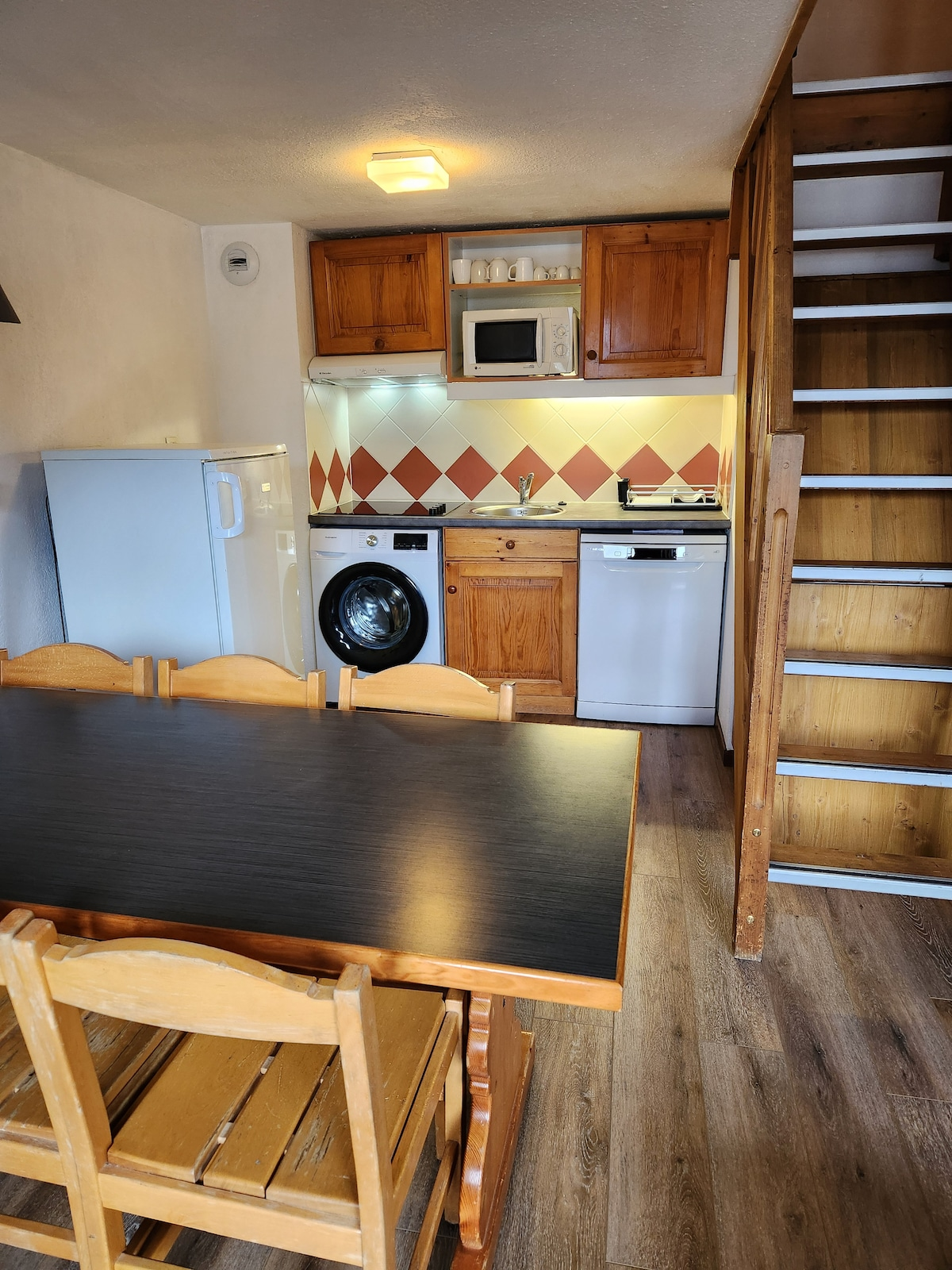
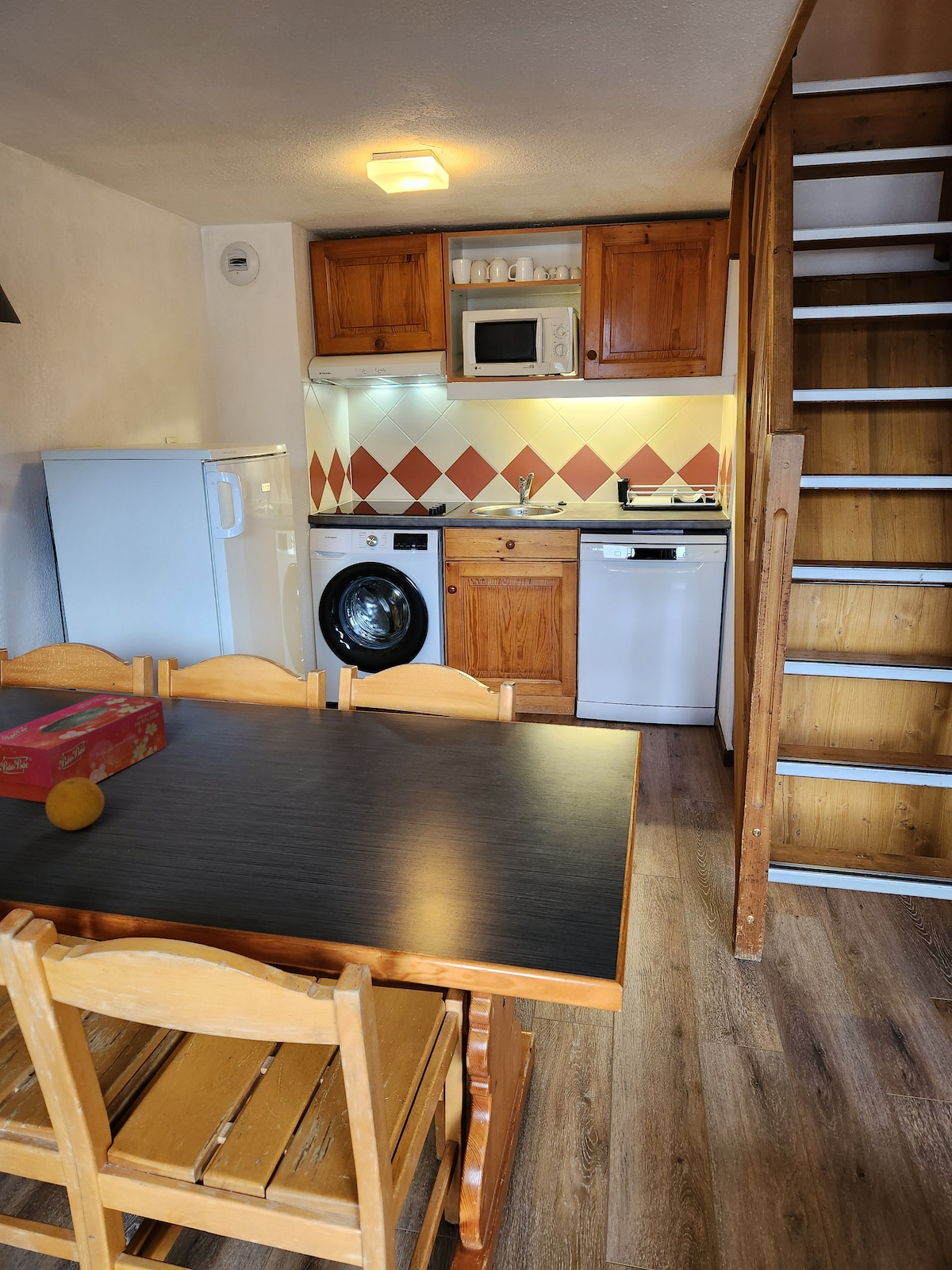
+ fruit [44,778,106,831]
+ tissue box [0,694,167,803]
